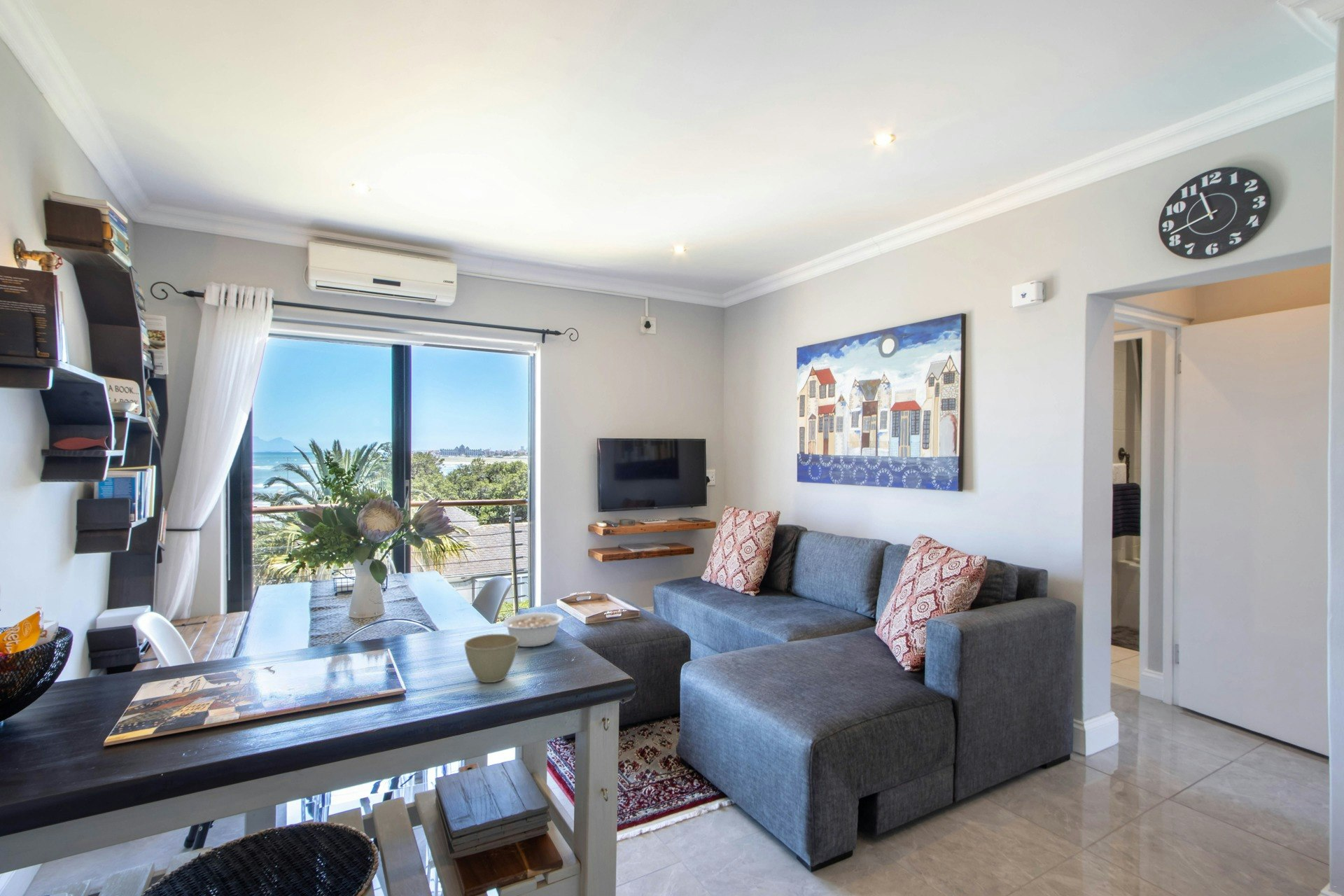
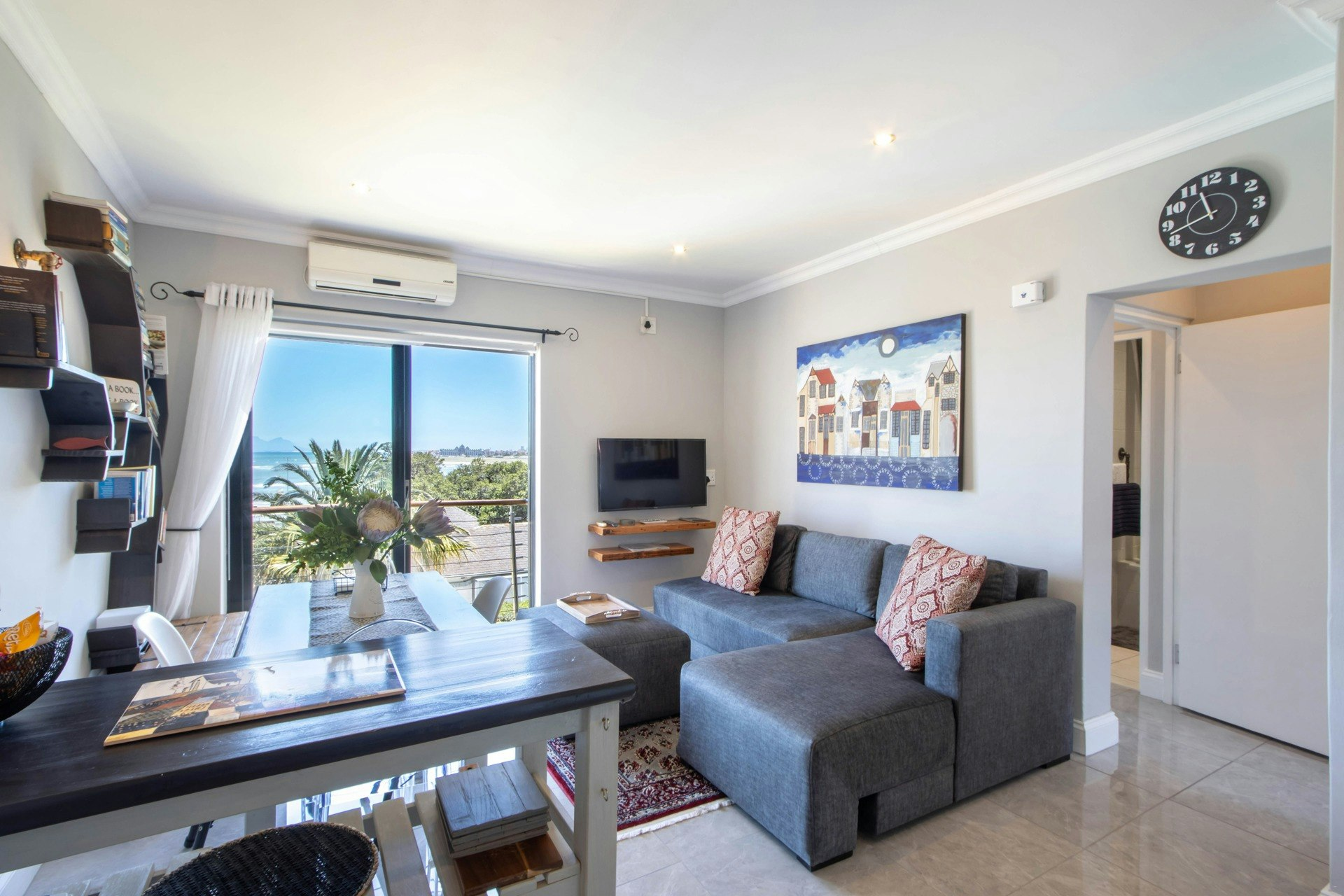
- legume [502,612,577,647]
- flower pot [463,633,519,683]
